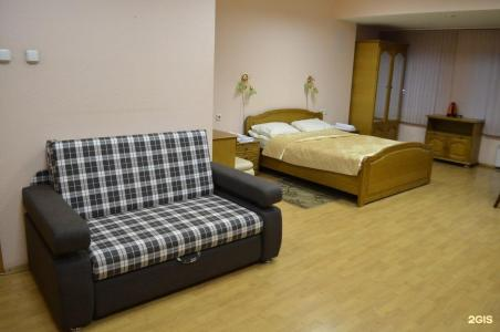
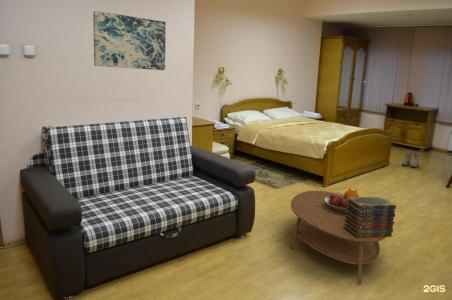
+ boots [401,149,421,168]
+ wall art [92,10,167,71]
+ fruit bowl [324,187,360,212]
+ coffee table [290,190,387,286]
+ book stack [343,196,397,238]
